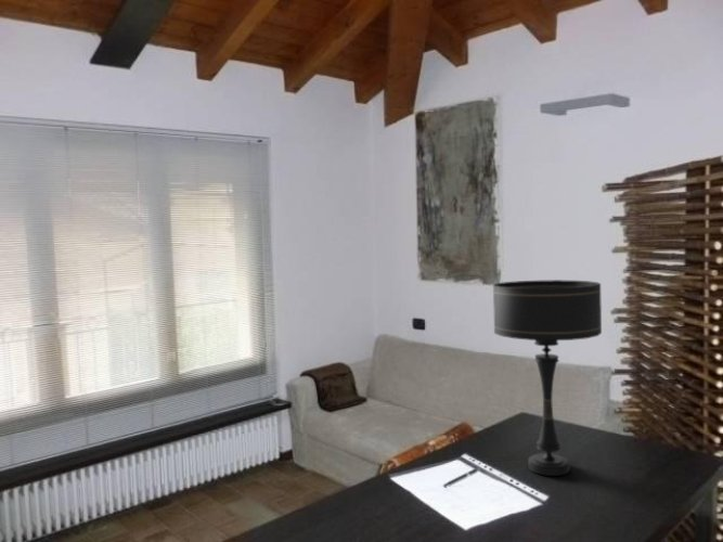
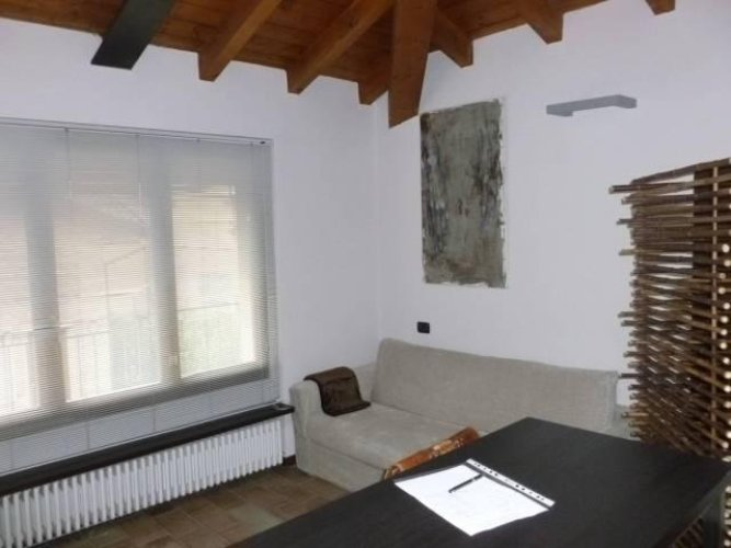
- table lamp [492,279,603,477]
